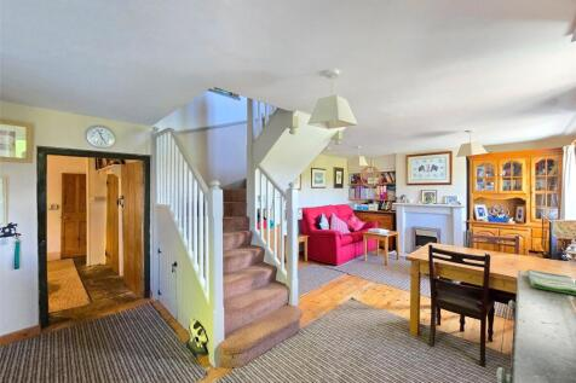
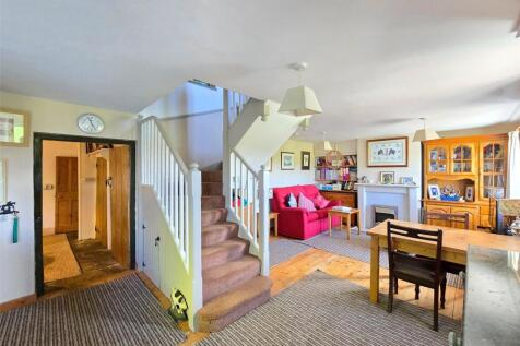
- dish towel [525,268,576,296]
